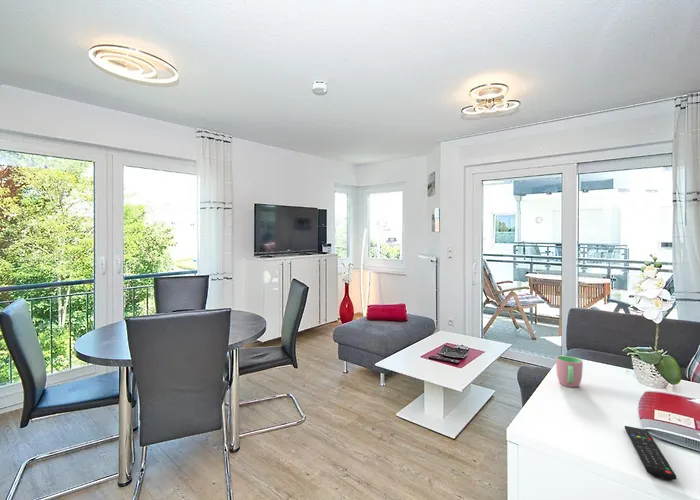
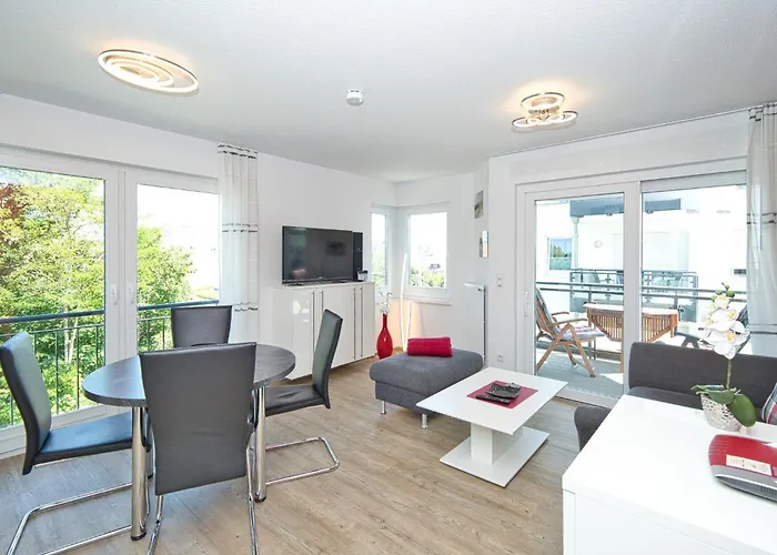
- remote control [624,425,677,482]
- cup [555,355,584,388]
